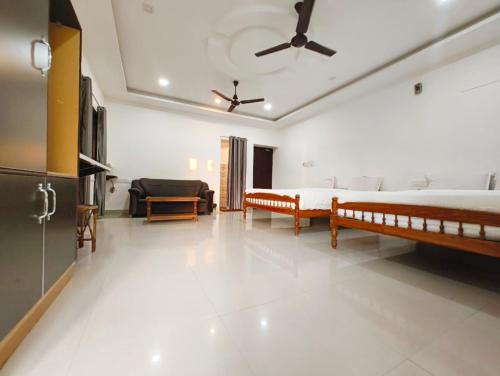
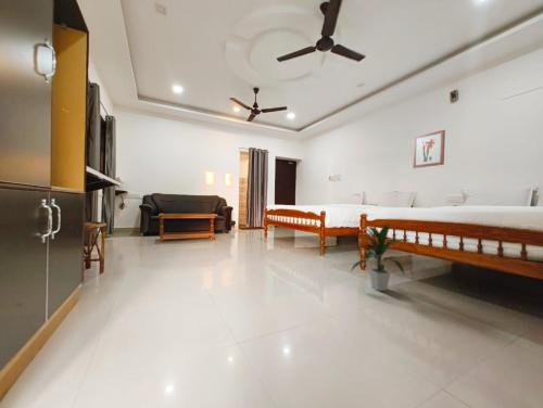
+ indoor plant [350,222,408,292]
+ wall art [413,129,446,169]
